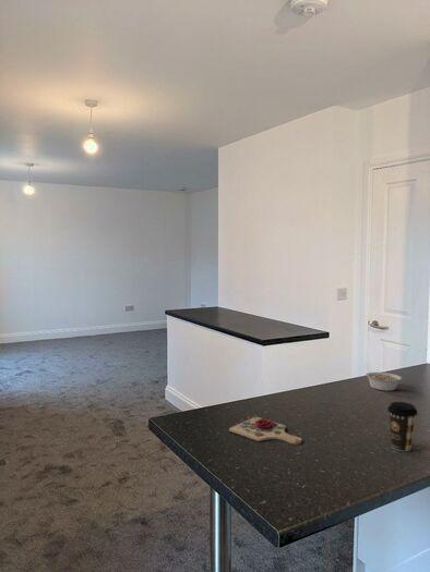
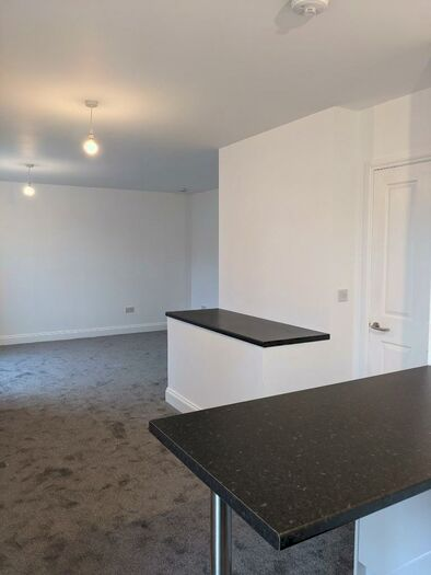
- legume [365,372,403,392]
- coffee cup [386,401,419,452]
- cutting board [228,413,302,446]
